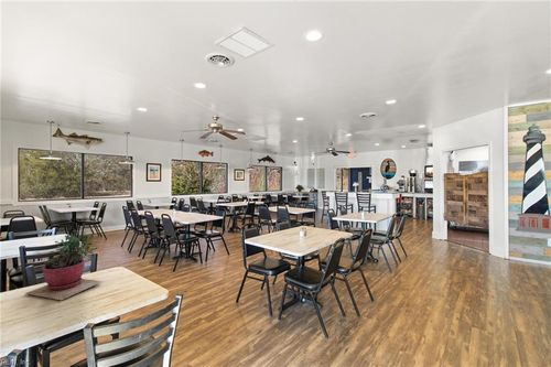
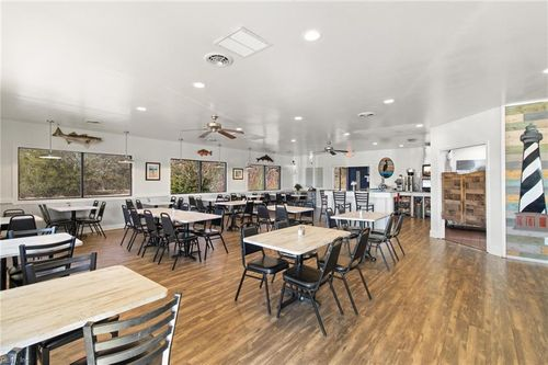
- succulent plant [24,229,104,301]
